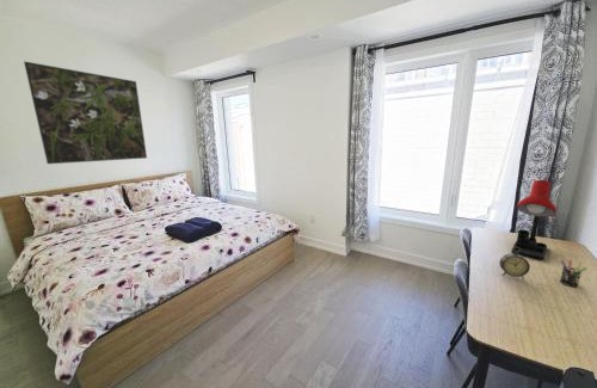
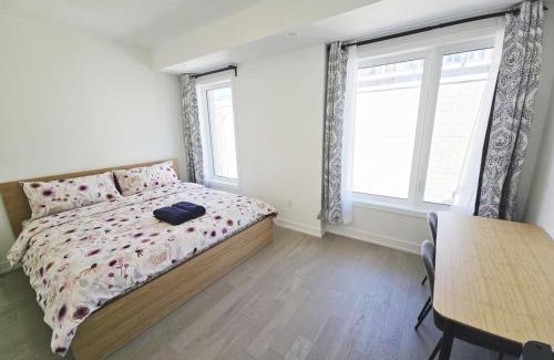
- desk lamp [510,179,558,261]
- alarm clock [498,246,531,279]
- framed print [23,60,148,165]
- pen holder [559,259,587,288]
